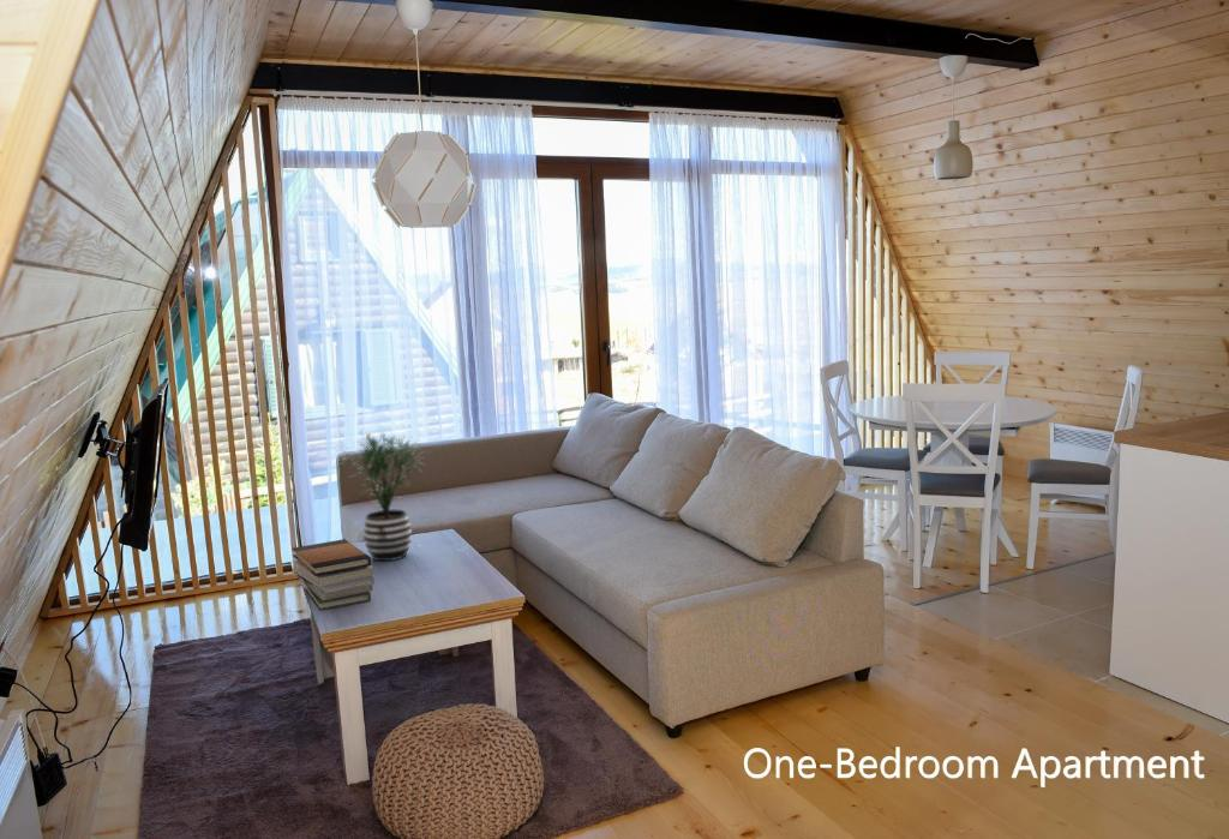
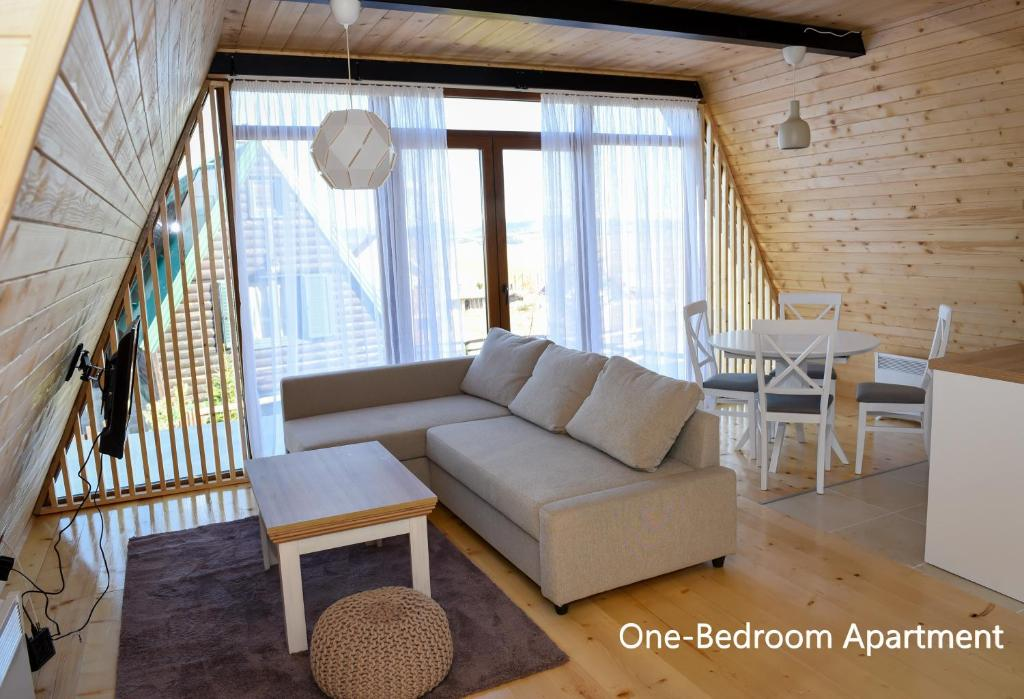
- book stack [290,538,376,611]
- potted plant [334,430,431,562]
